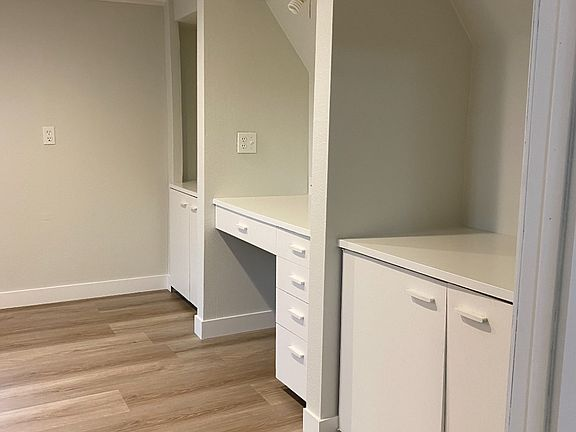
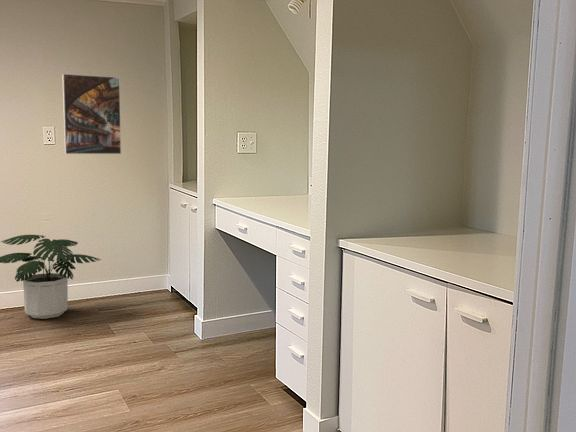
+ potted plant [0,234,102,320]
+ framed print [61,73,122,155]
